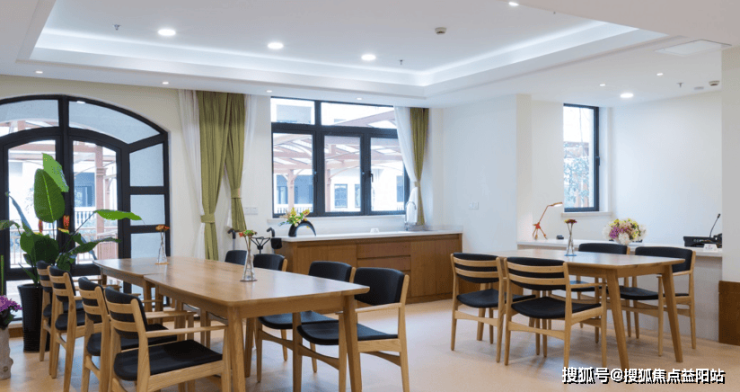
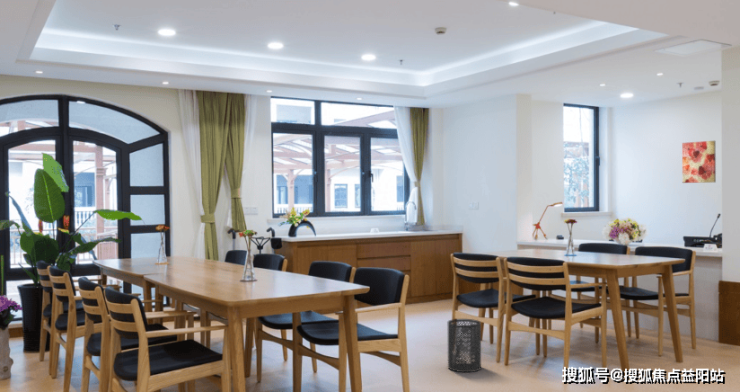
+ wall art [681,140,717,184]
+ trash can [447,318,482,373]
